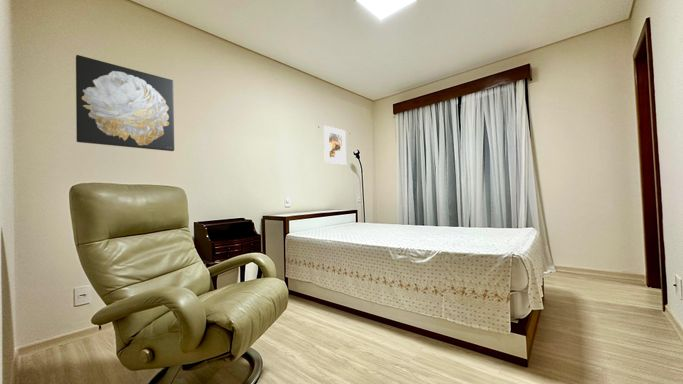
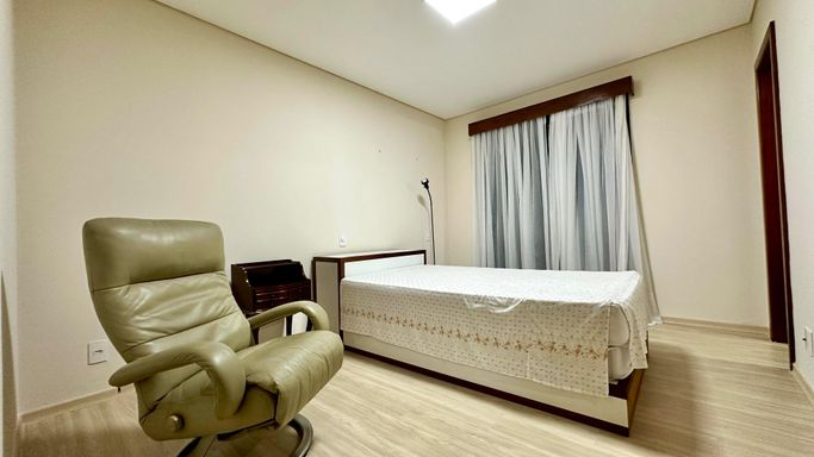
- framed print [323,125,347,166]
- wall art [75,54,175,152]
